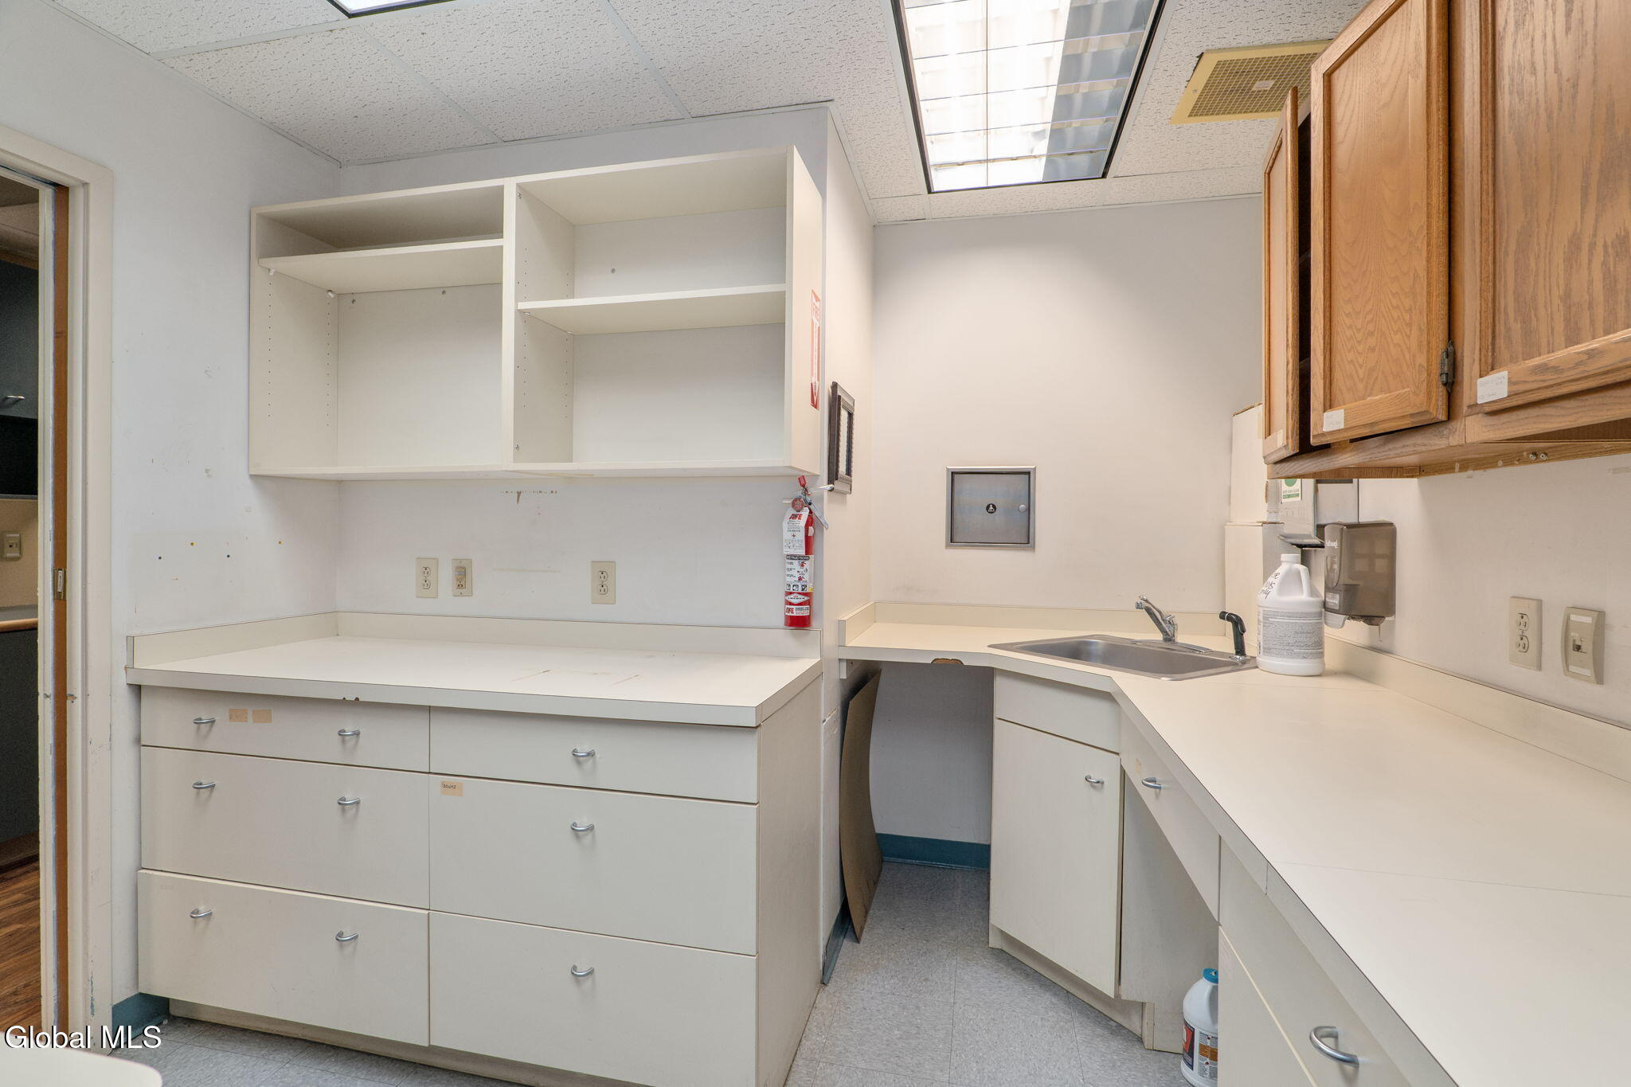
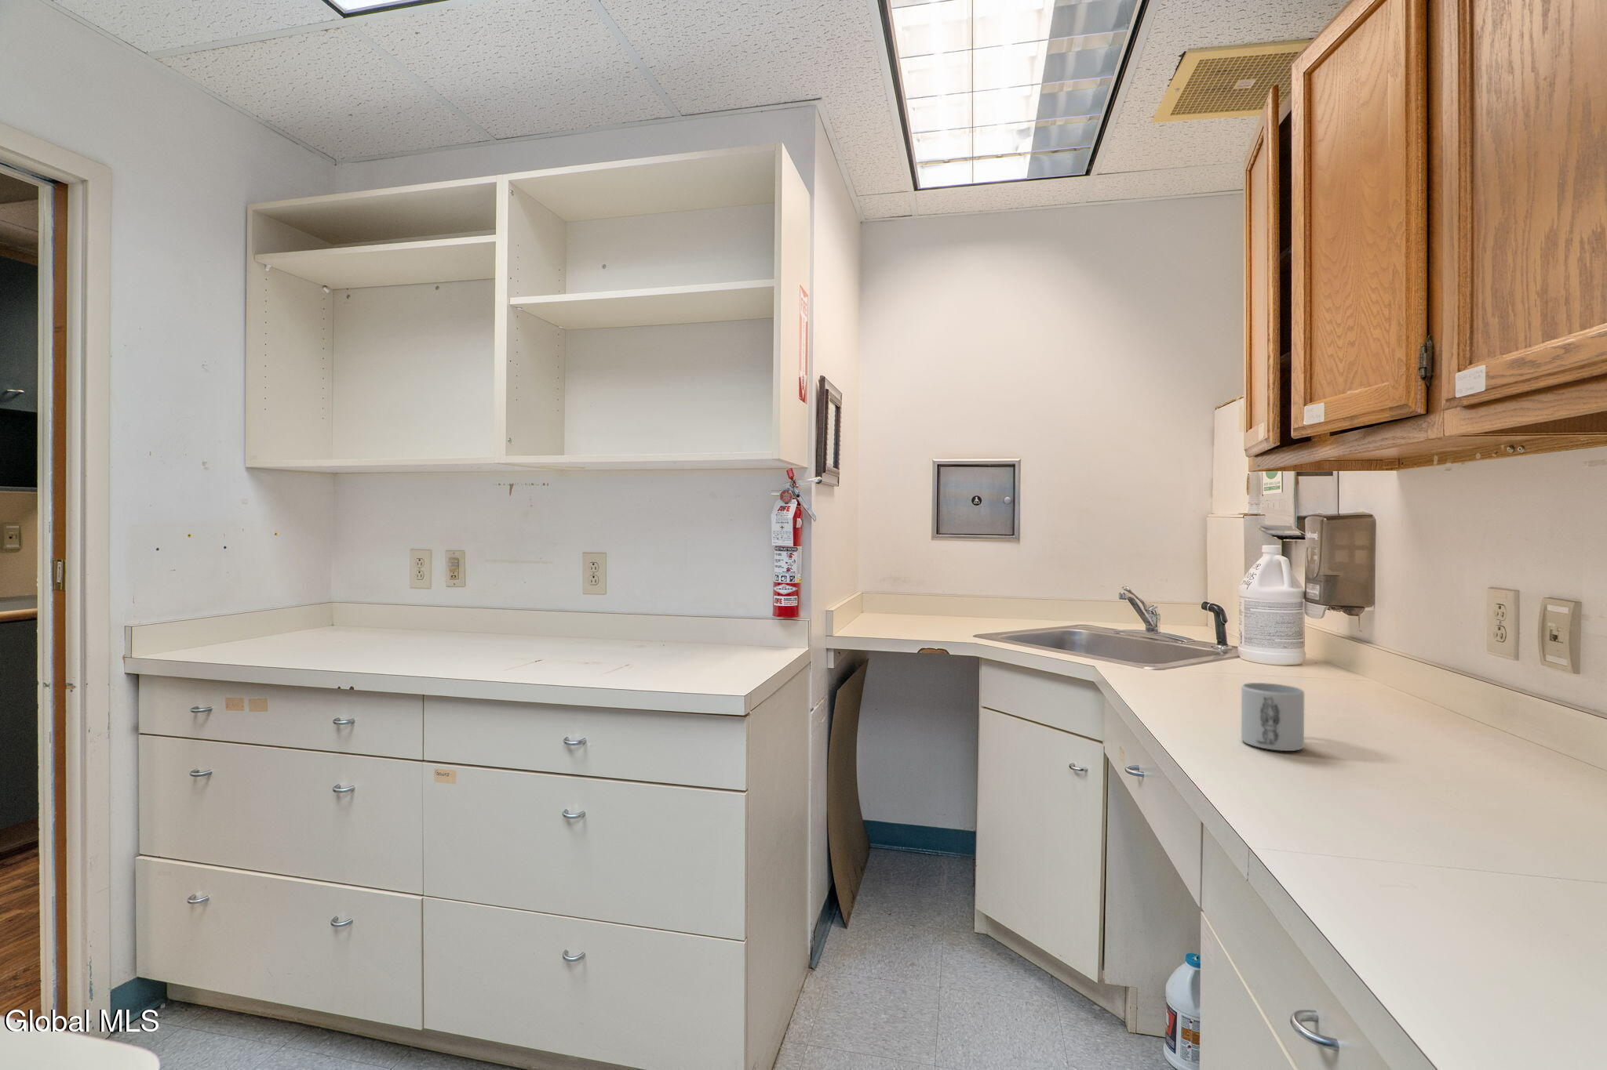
+ mug [1240,682,1305,751]
